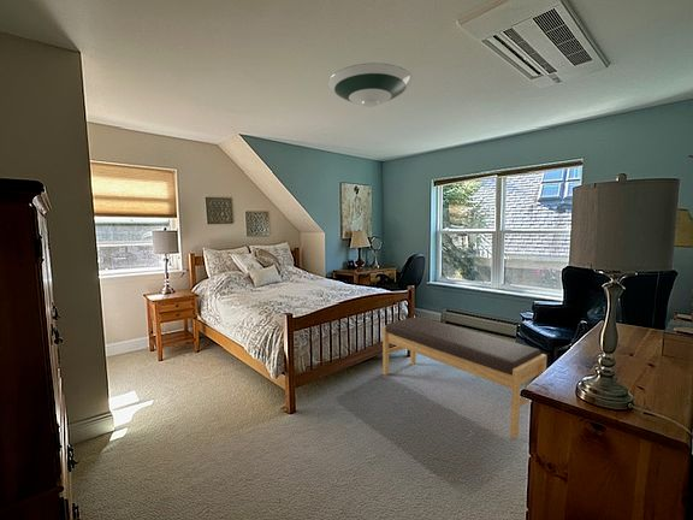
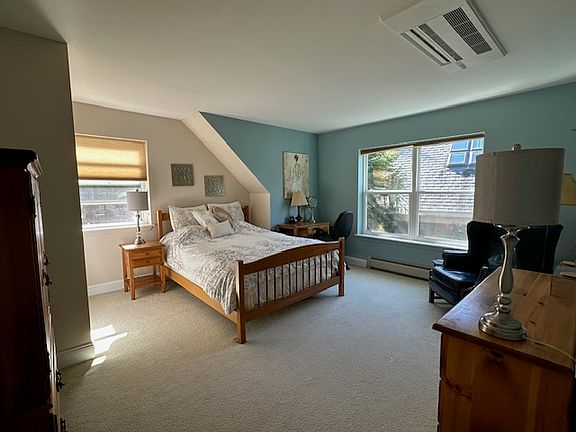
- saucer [327,61,414,108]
- bench [381,315,547,439]
